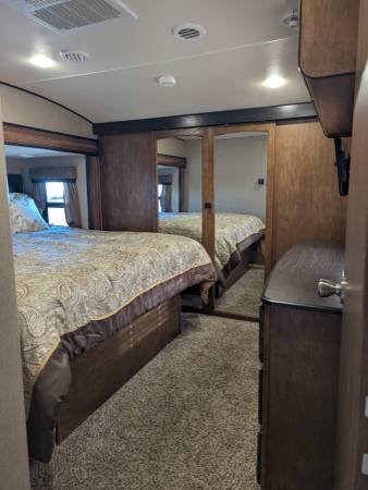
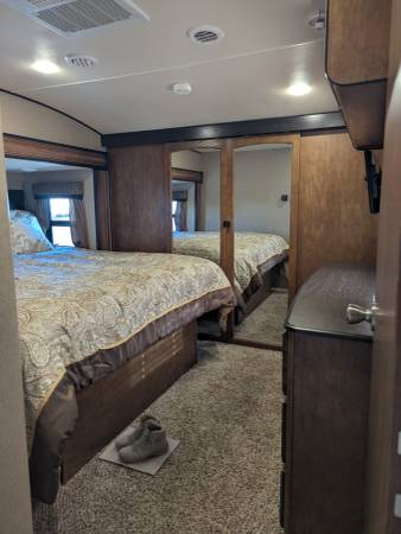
+ boots [97,412,182,476]
